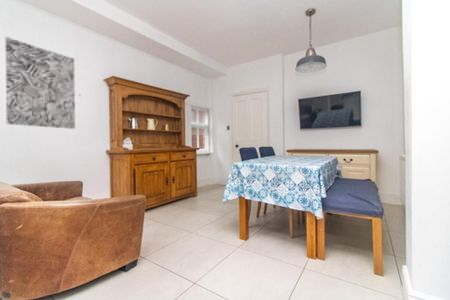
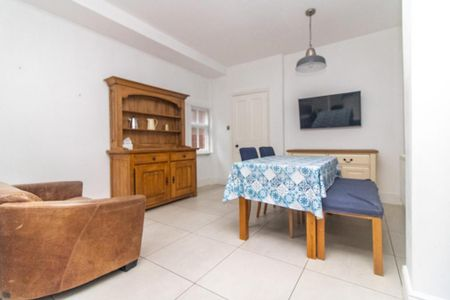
- wall art [4,36,76,130]
